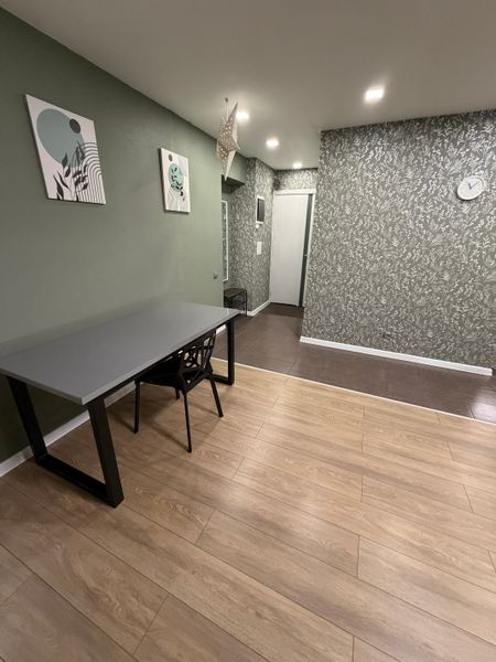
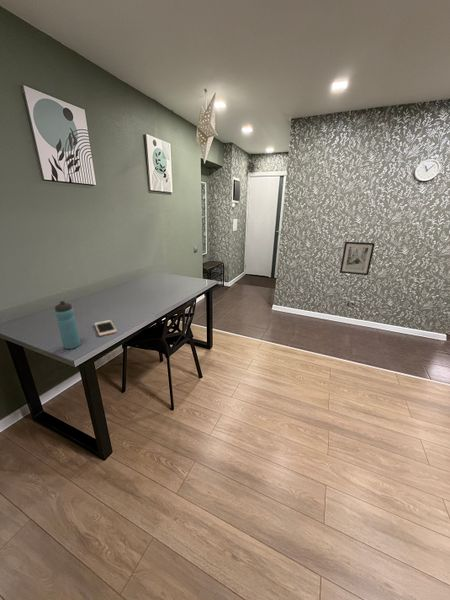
+ water bottle [54,300,81,350]
+ cell phone [94,319,118,337]
+ wall art [339,241,376,276]
